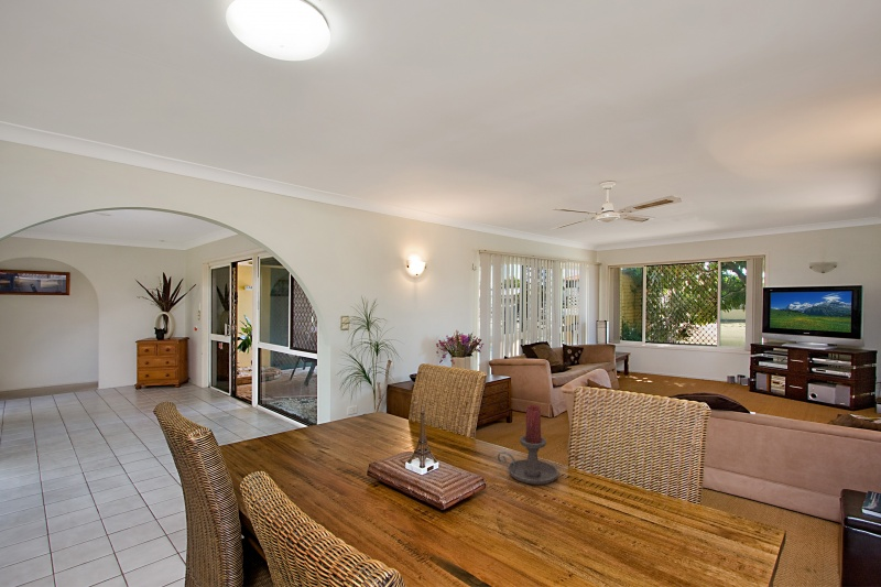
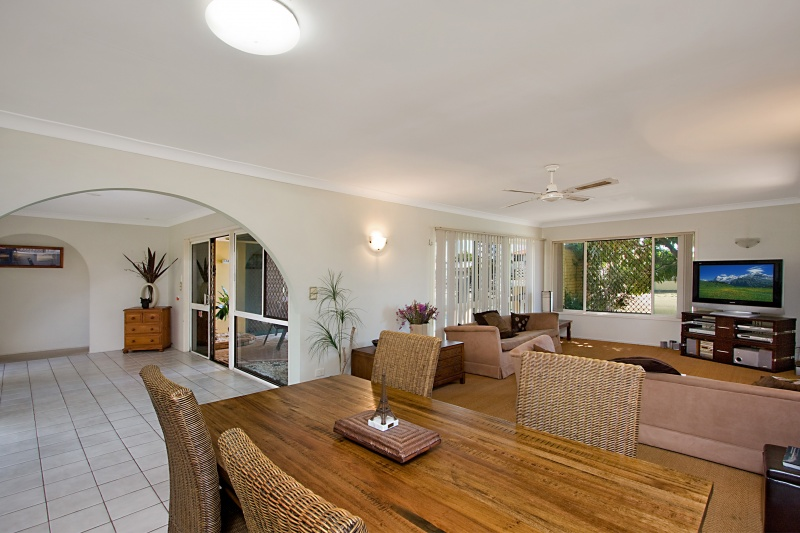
- candle holder [497,404,559,486]
